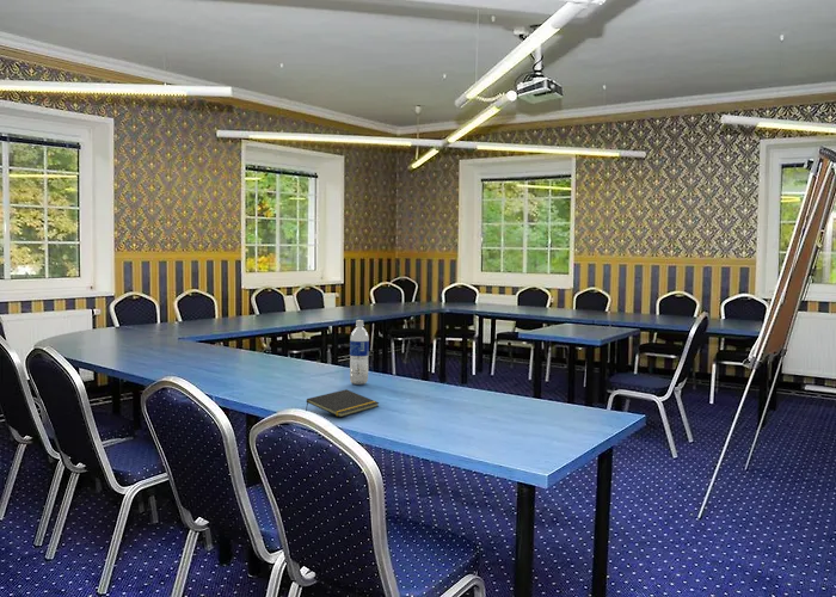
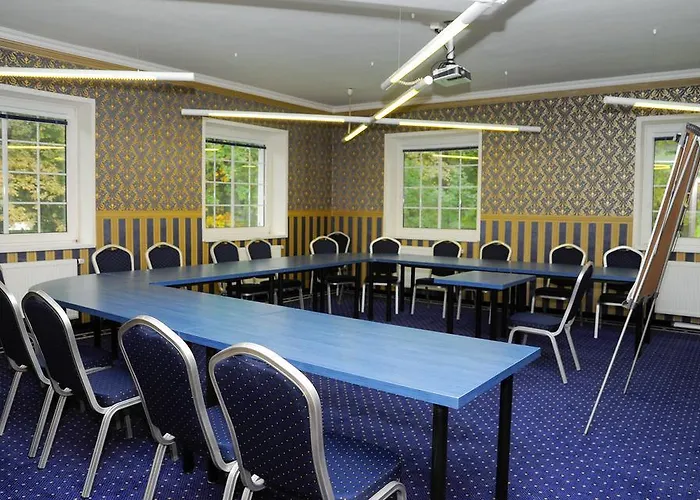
- notepad [305,388,380,418]
- water bottle [349,319,370,386]
